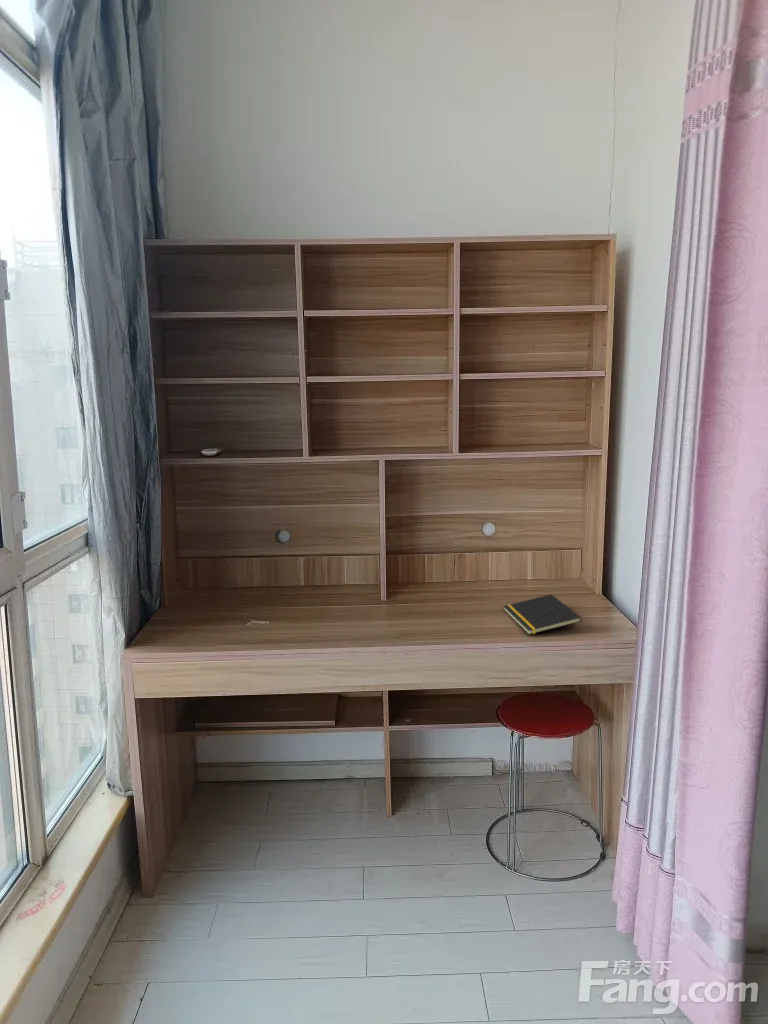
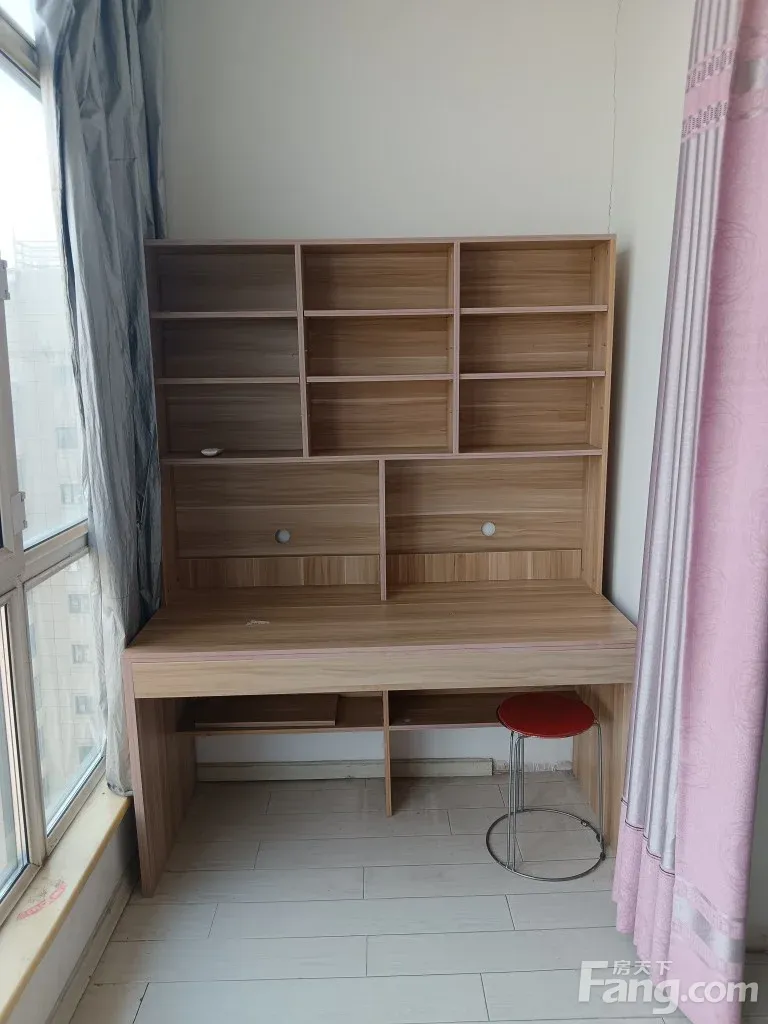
- notepad [502,593,583,636]
